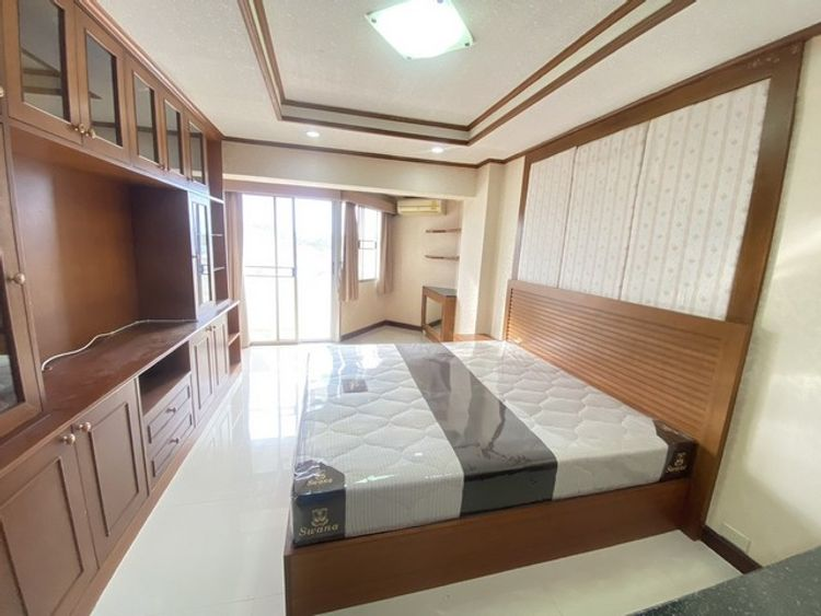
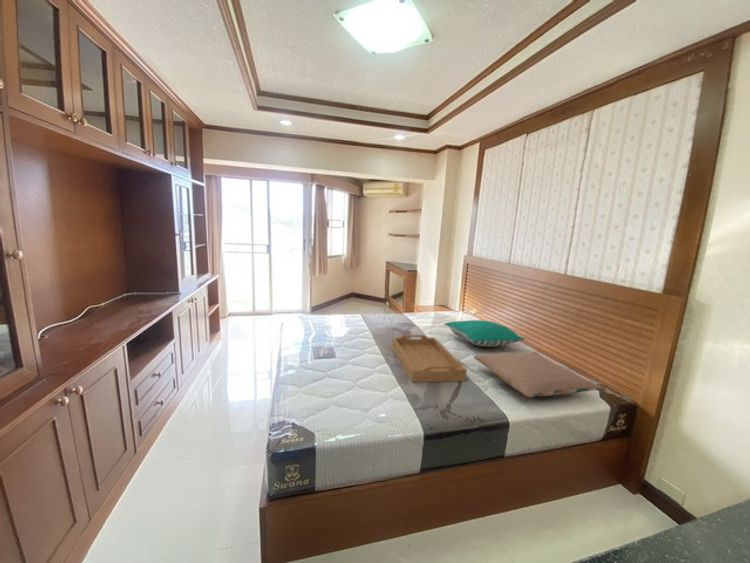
+ pillow [473,351,604,398]
+ pillow [443,319,525,348]
+ serving tray [391,334,468,383]
